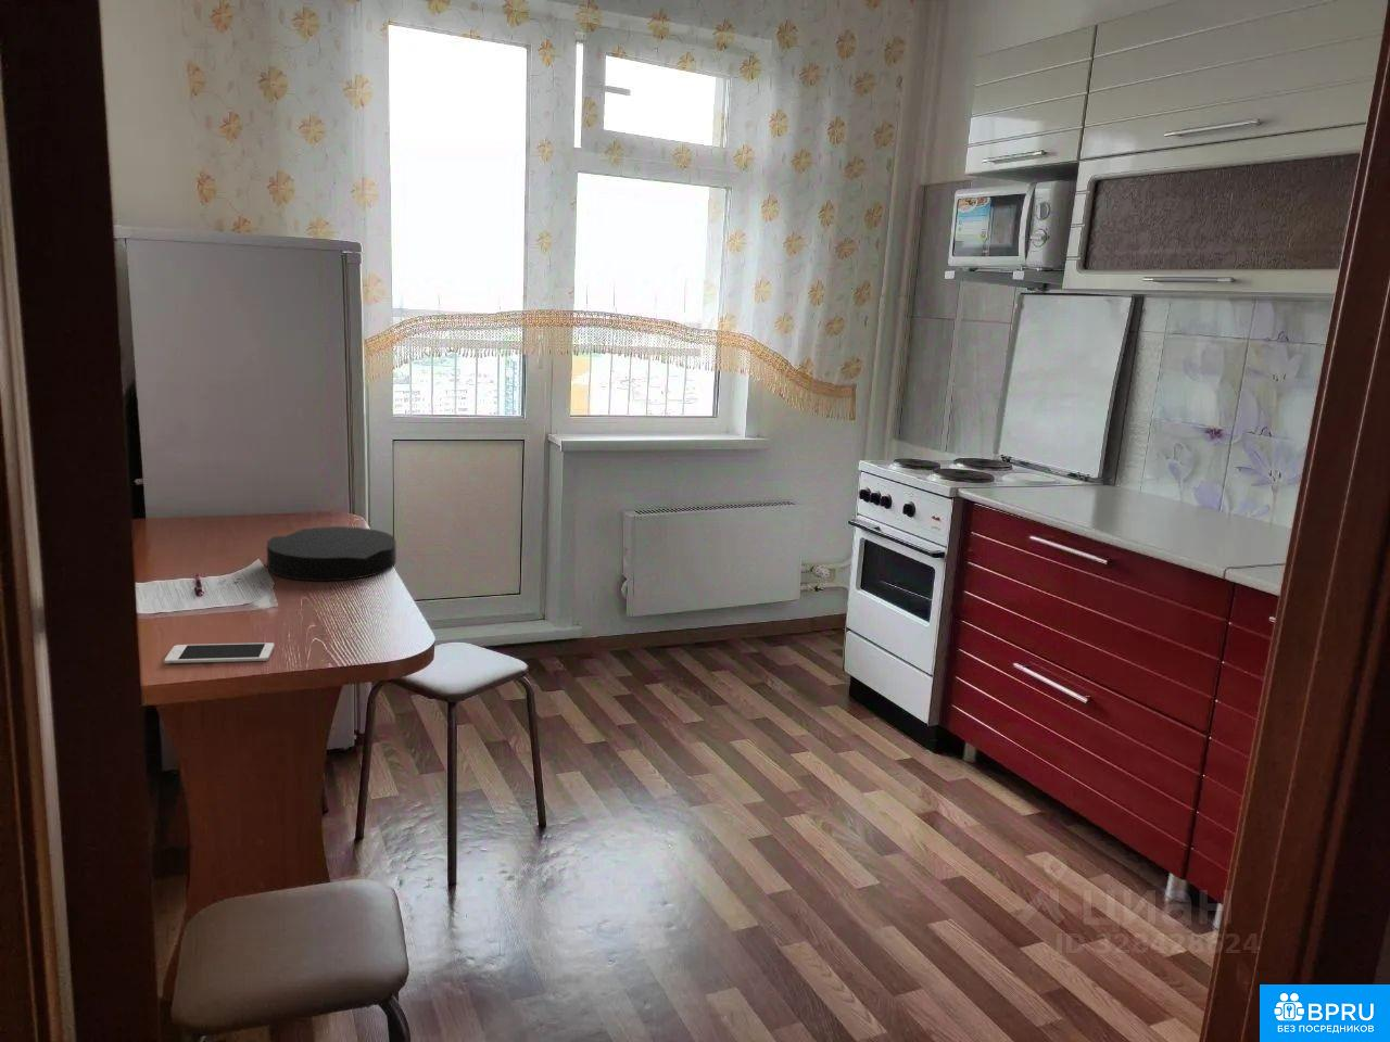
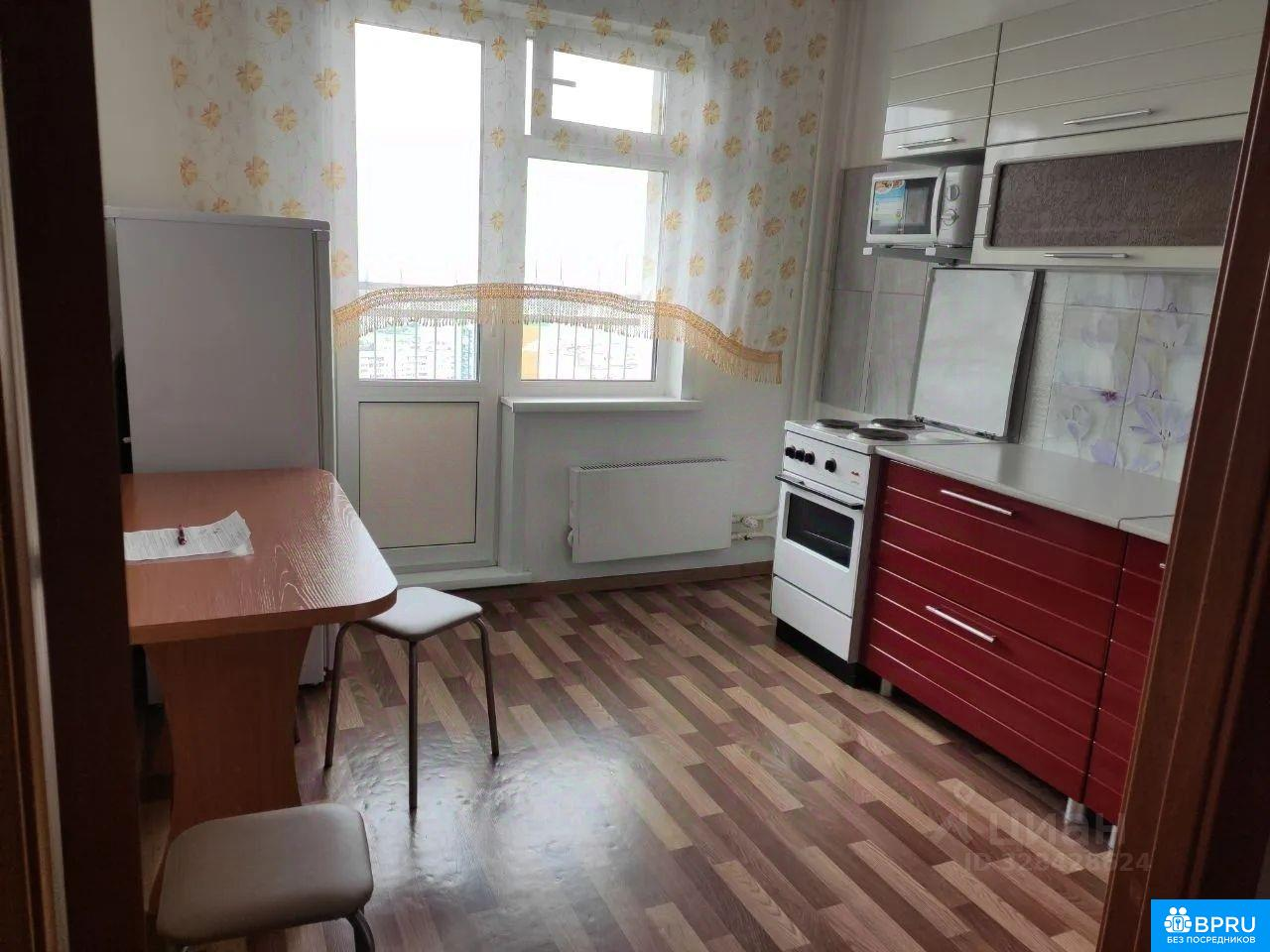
- plate [266,525,397,582]
- cell phone [163,641,275,664]
